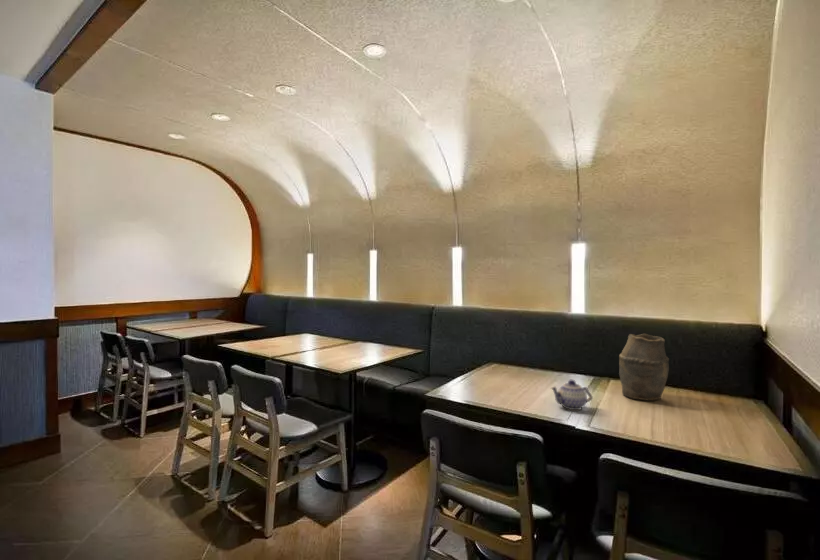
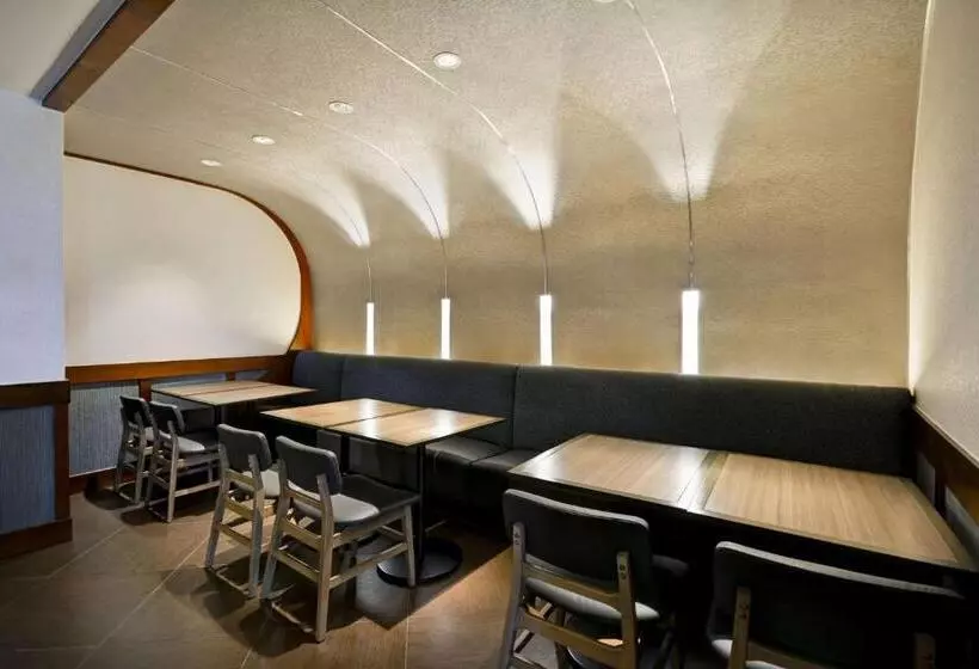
- vase [618,333,670,401]
- teapot [550,379,594,411]
